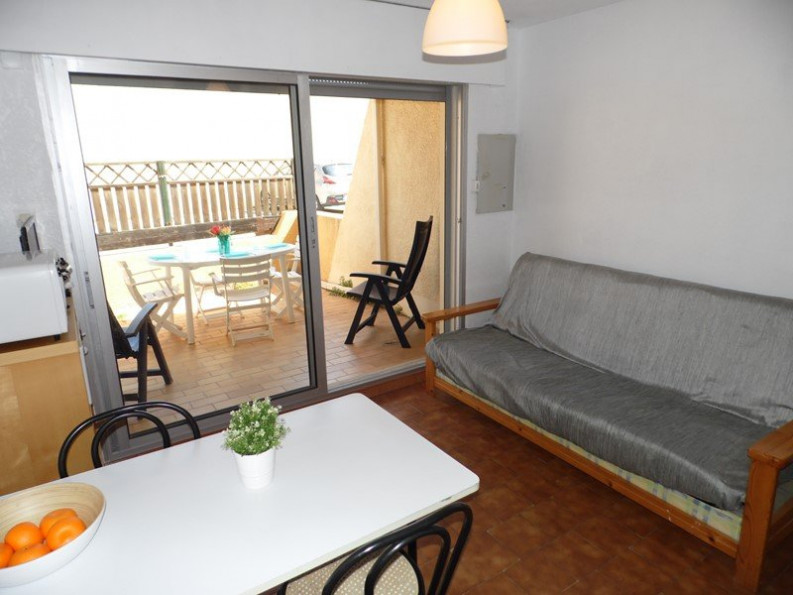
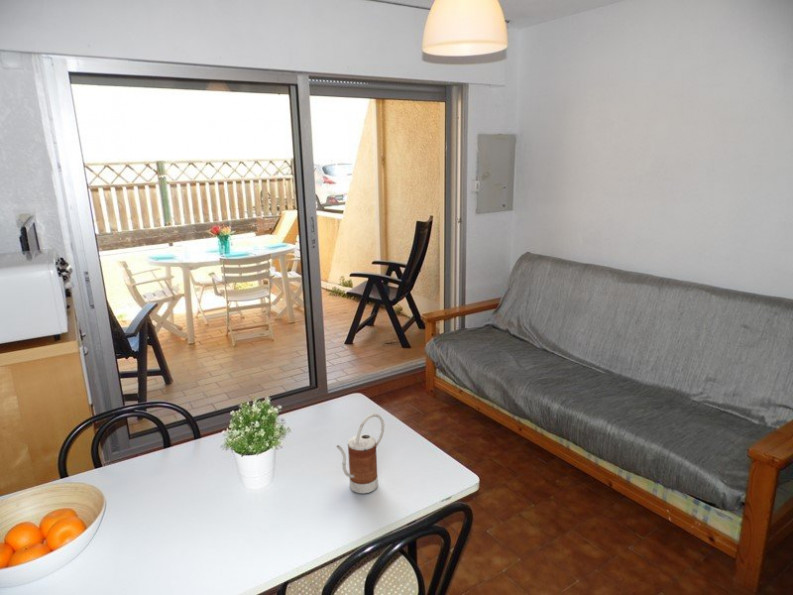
+ kettle [335,413,385,494]
